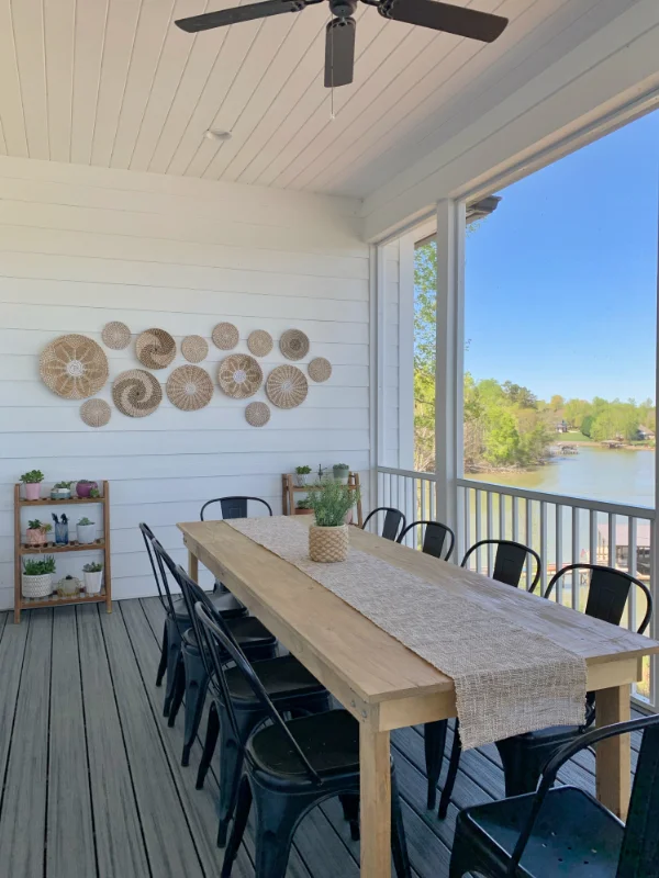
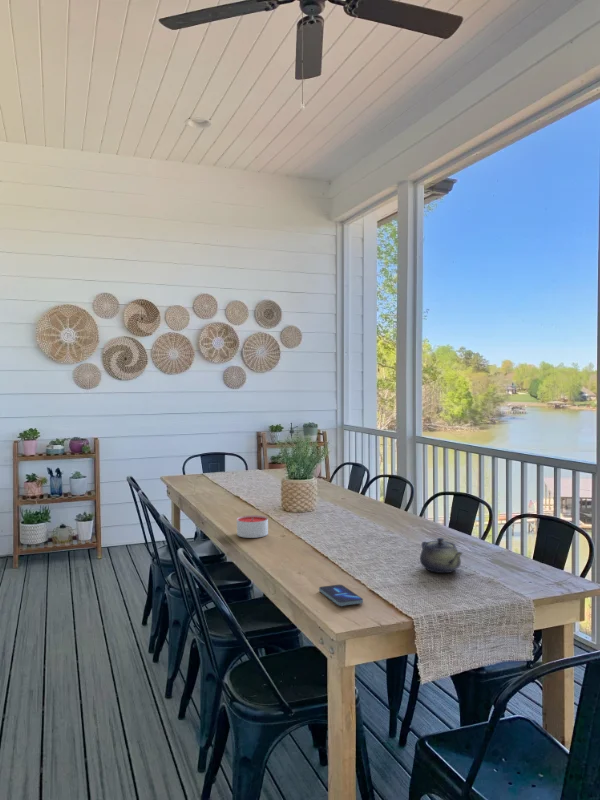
+ smartphone [318,584,364,607]
+ candle [236,514,269,539]
+ teapot [419,537,464,574]
